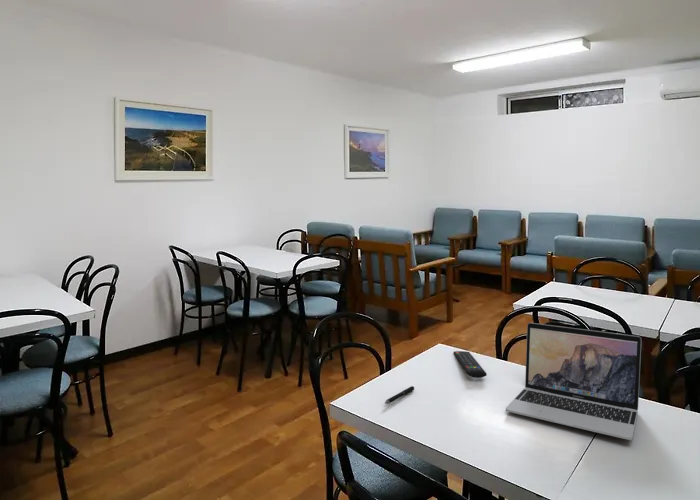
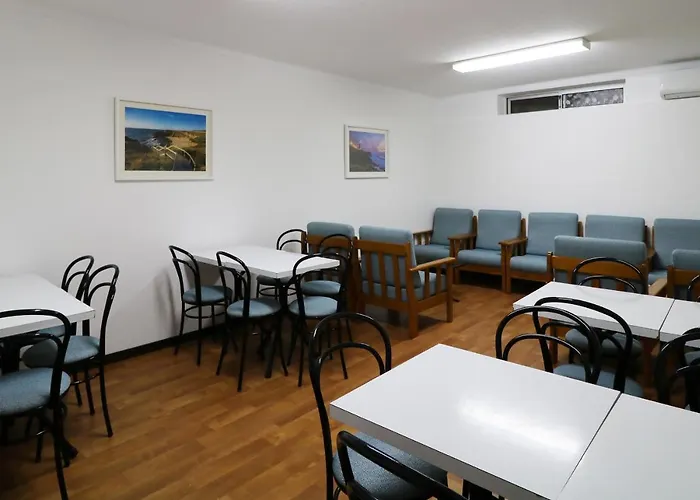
- laptop [505,322,642,441]
- remote control [453,350,487,379]
- pen [383,385,415,405]
